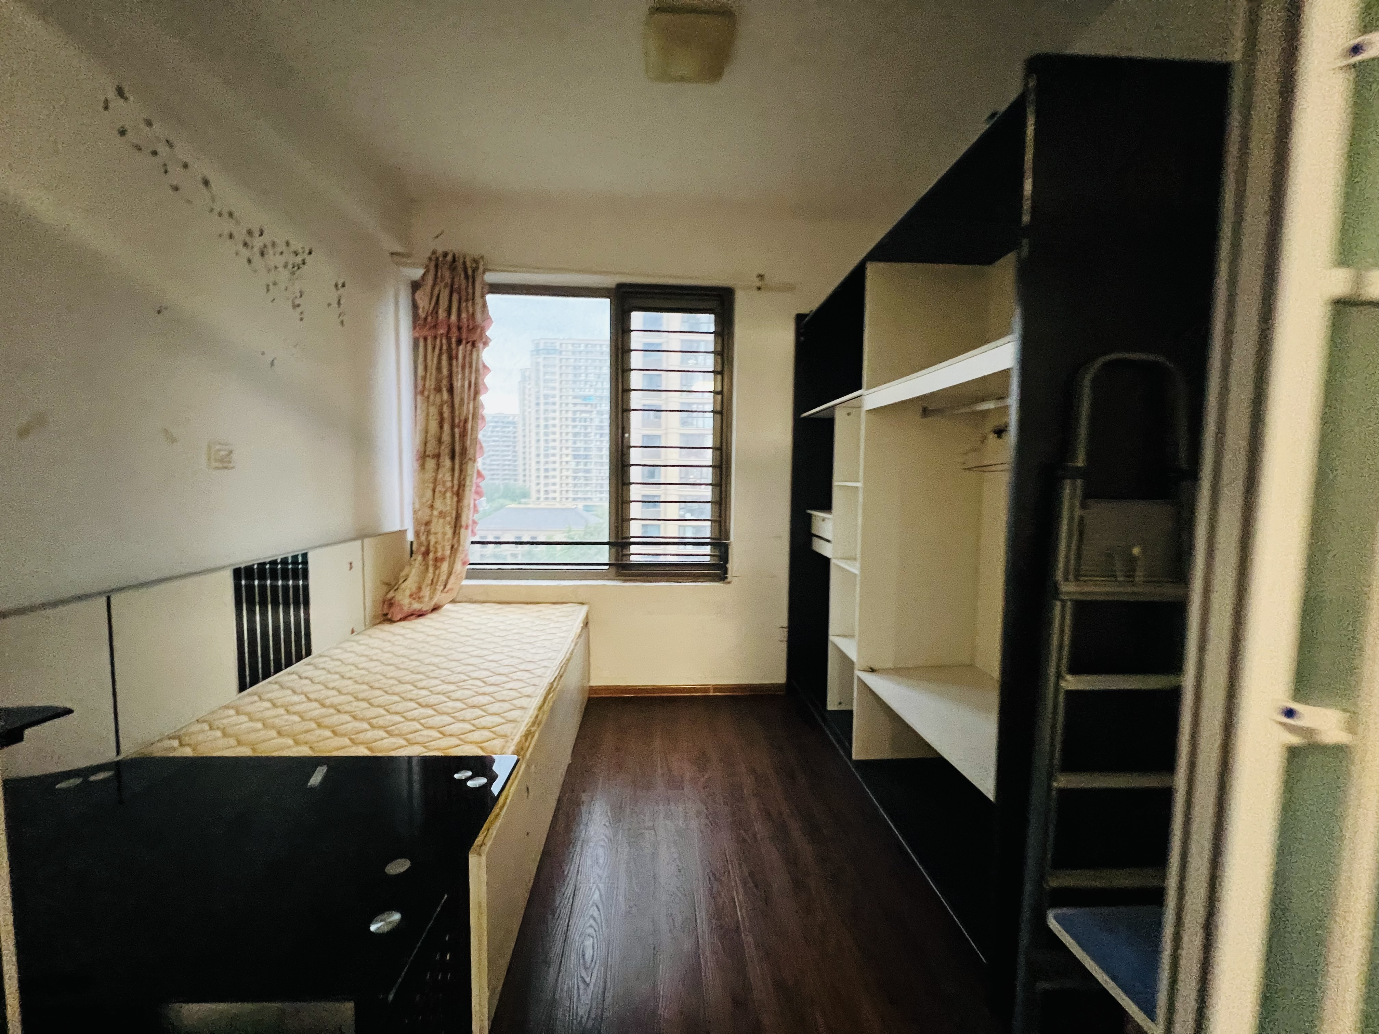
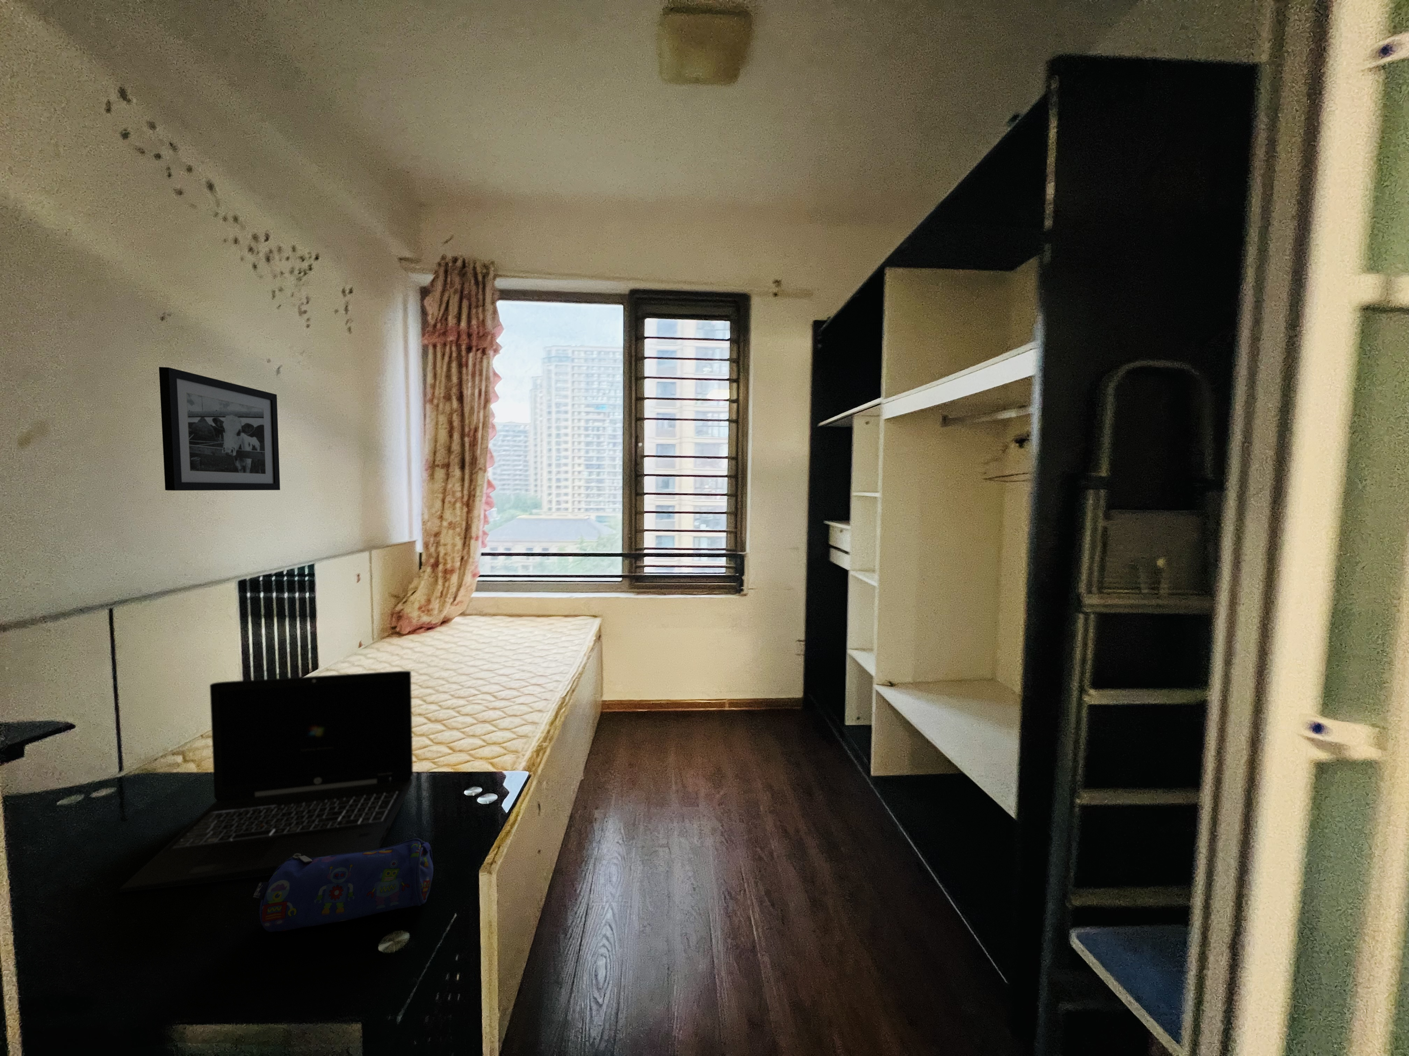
+ pencil case [252,839,434,933]
+ picture frame [159,367,281,491]
+ laptop [119,670,414,893]
